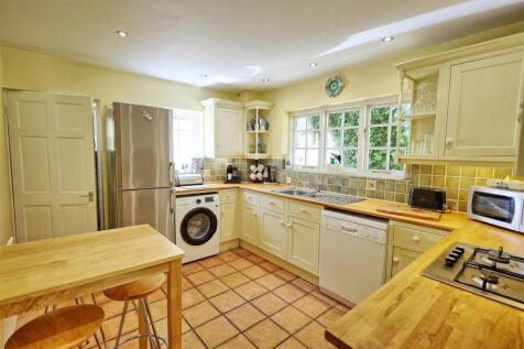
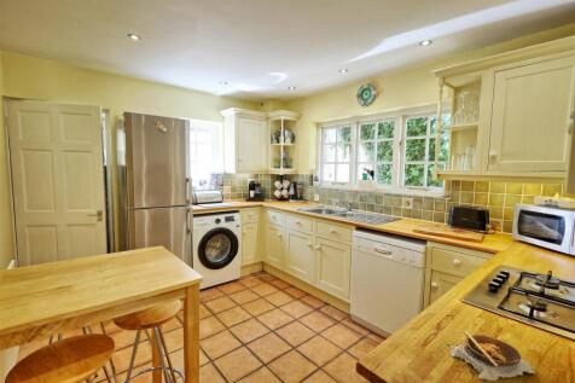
+ soup bowl [445,329,536,382]
